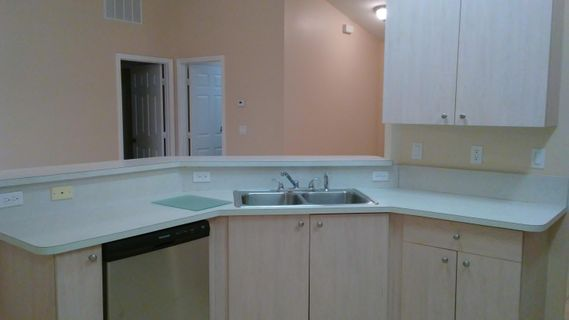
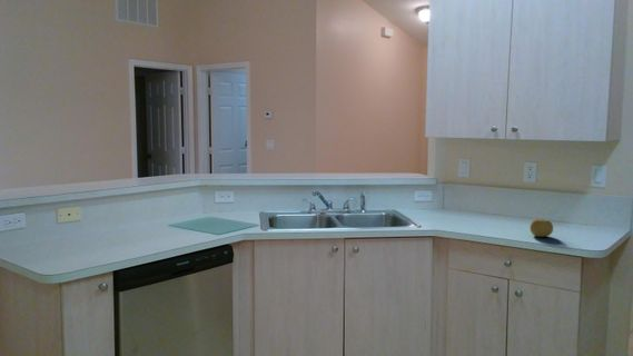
+ fruit [528,218,554,238]
